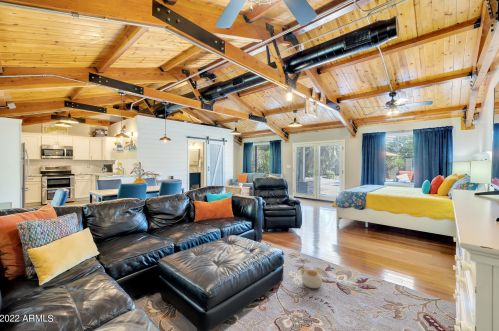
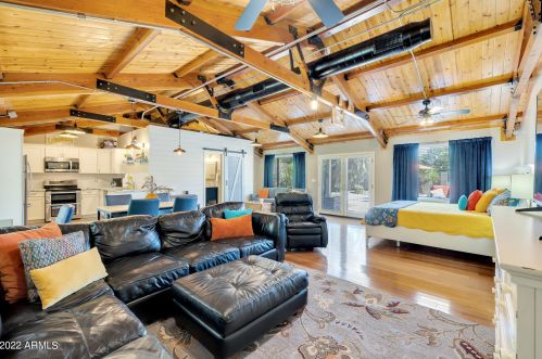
- plush toy [300,268,323,289]
